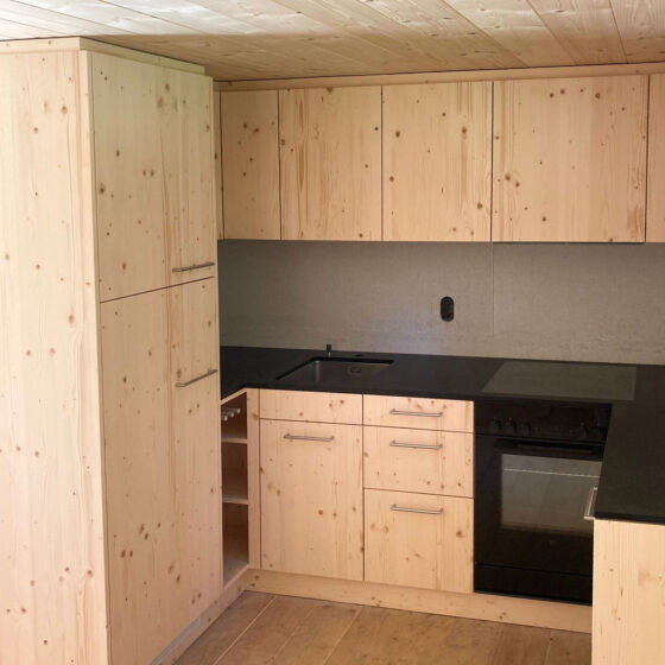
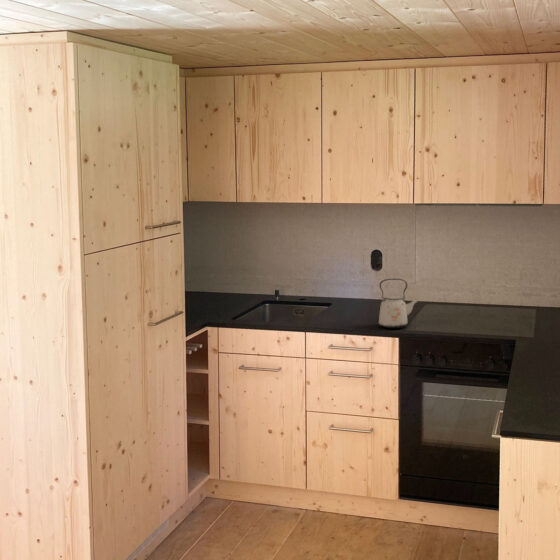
+ kettle [378,278,419,329]
